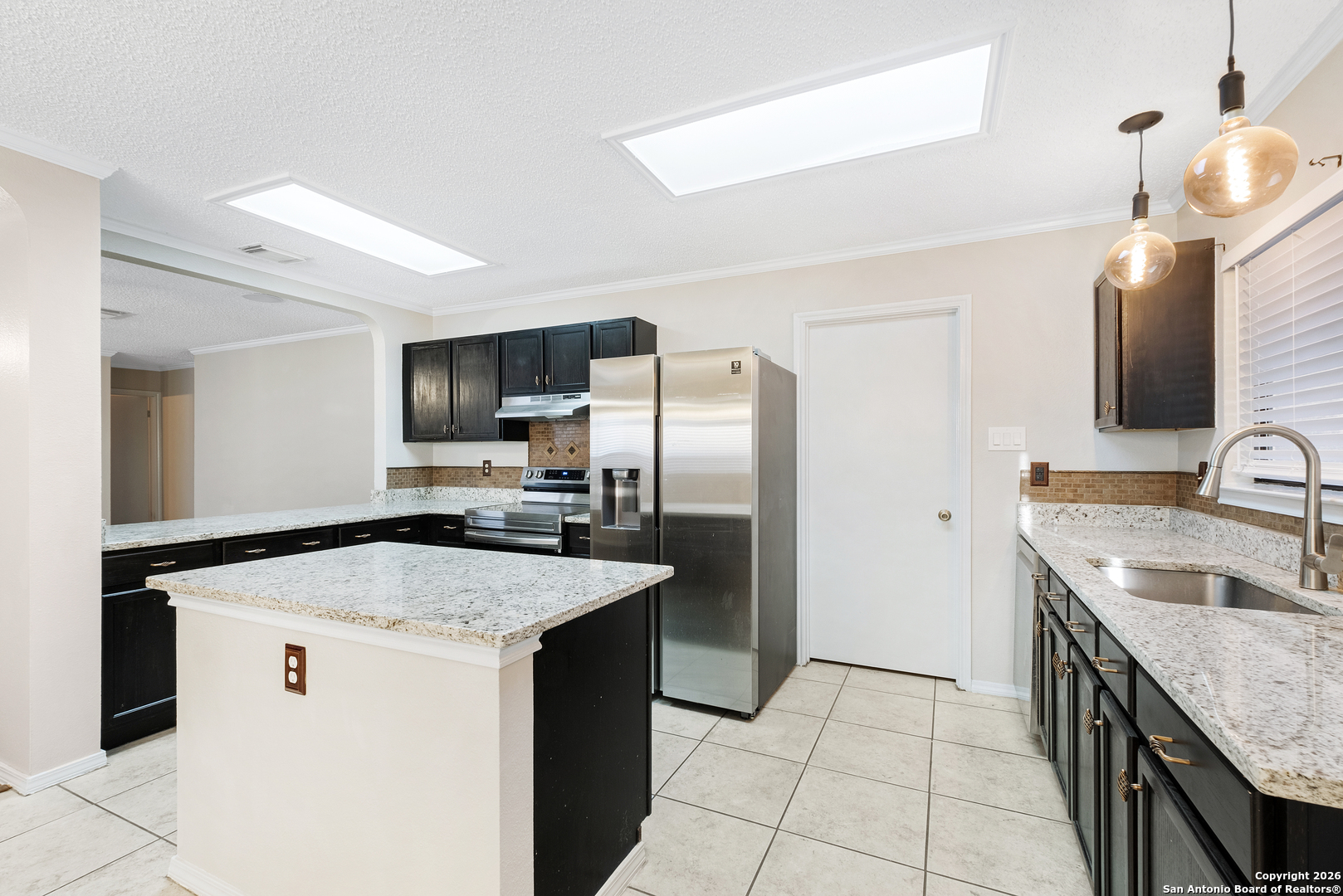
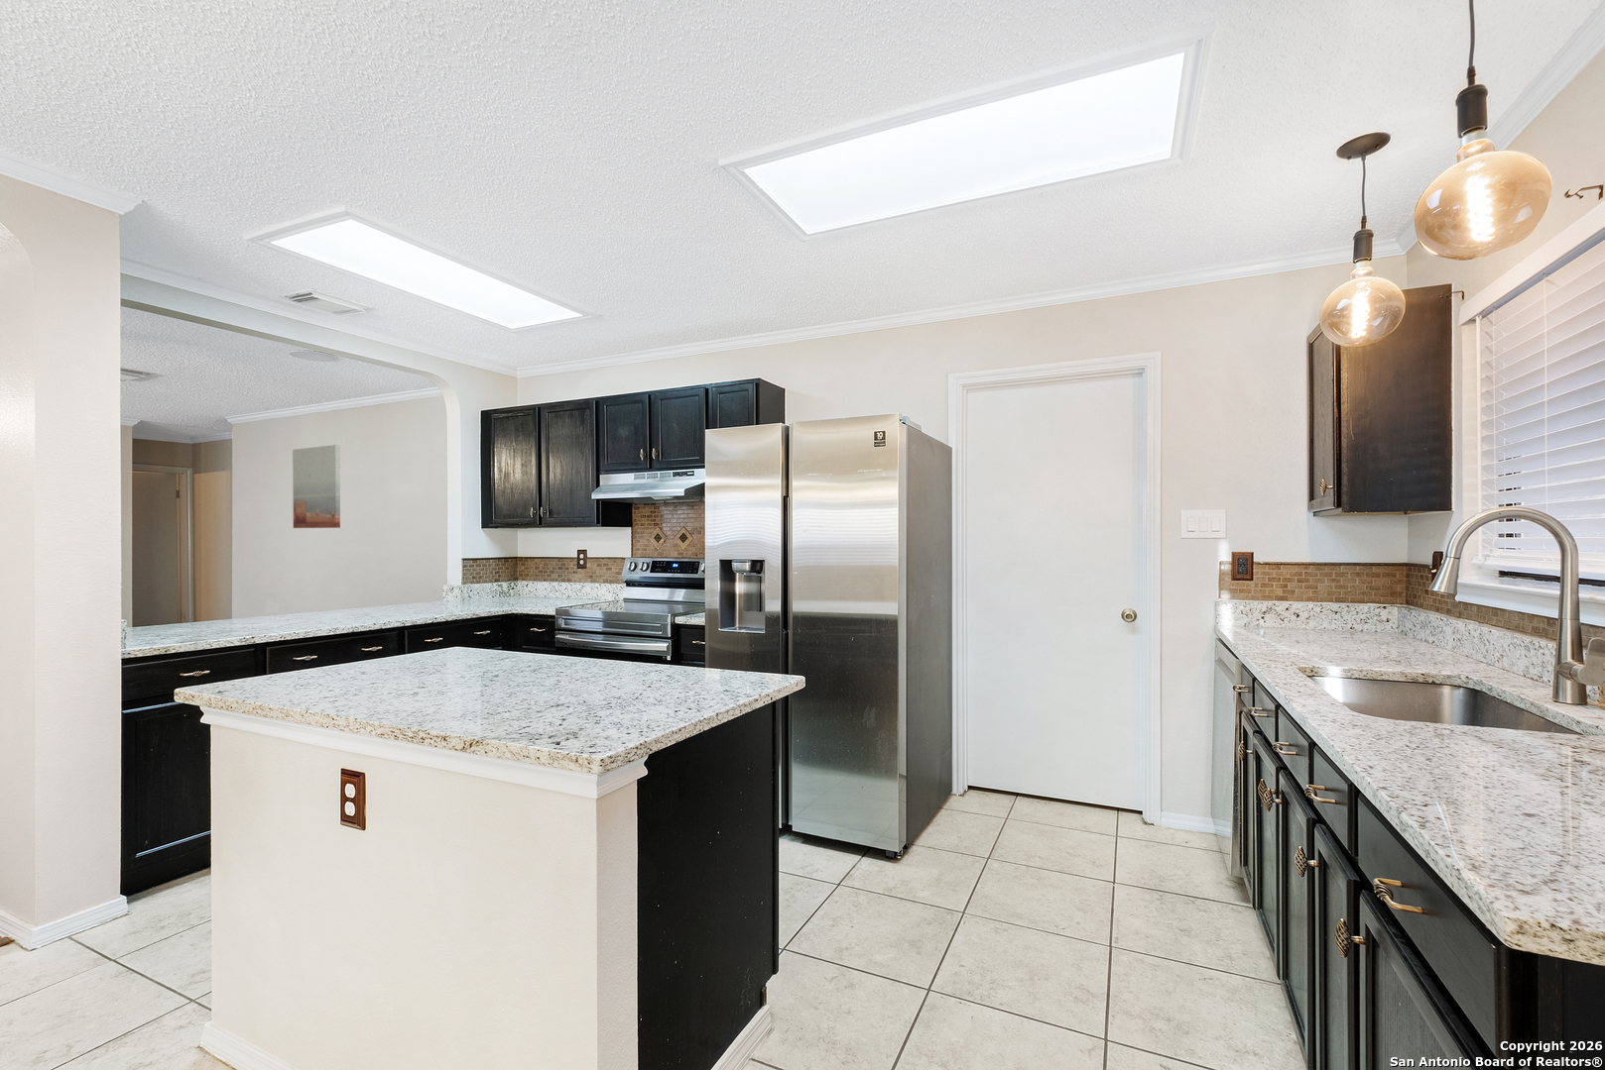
+ wall art [292,444,342,529]
